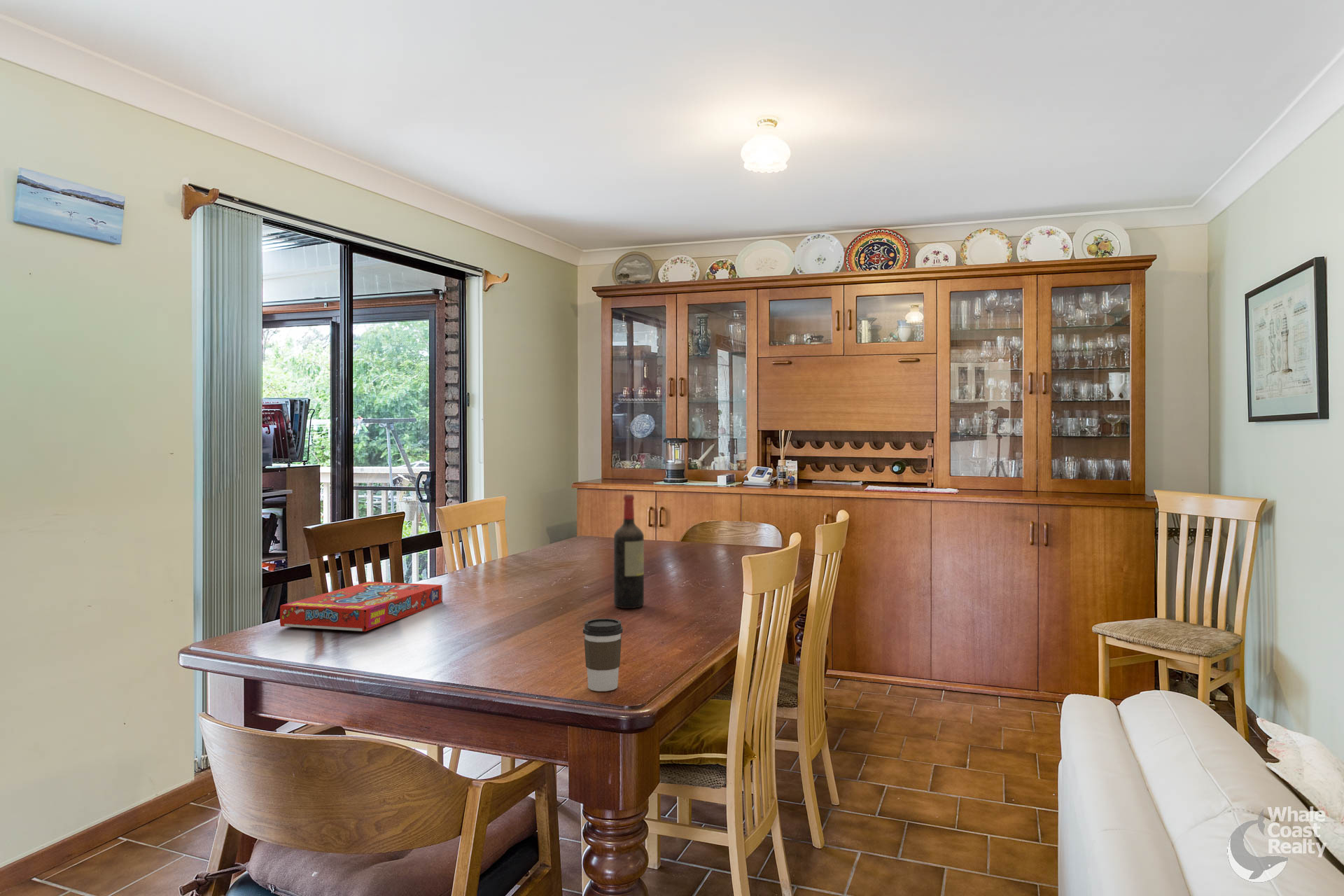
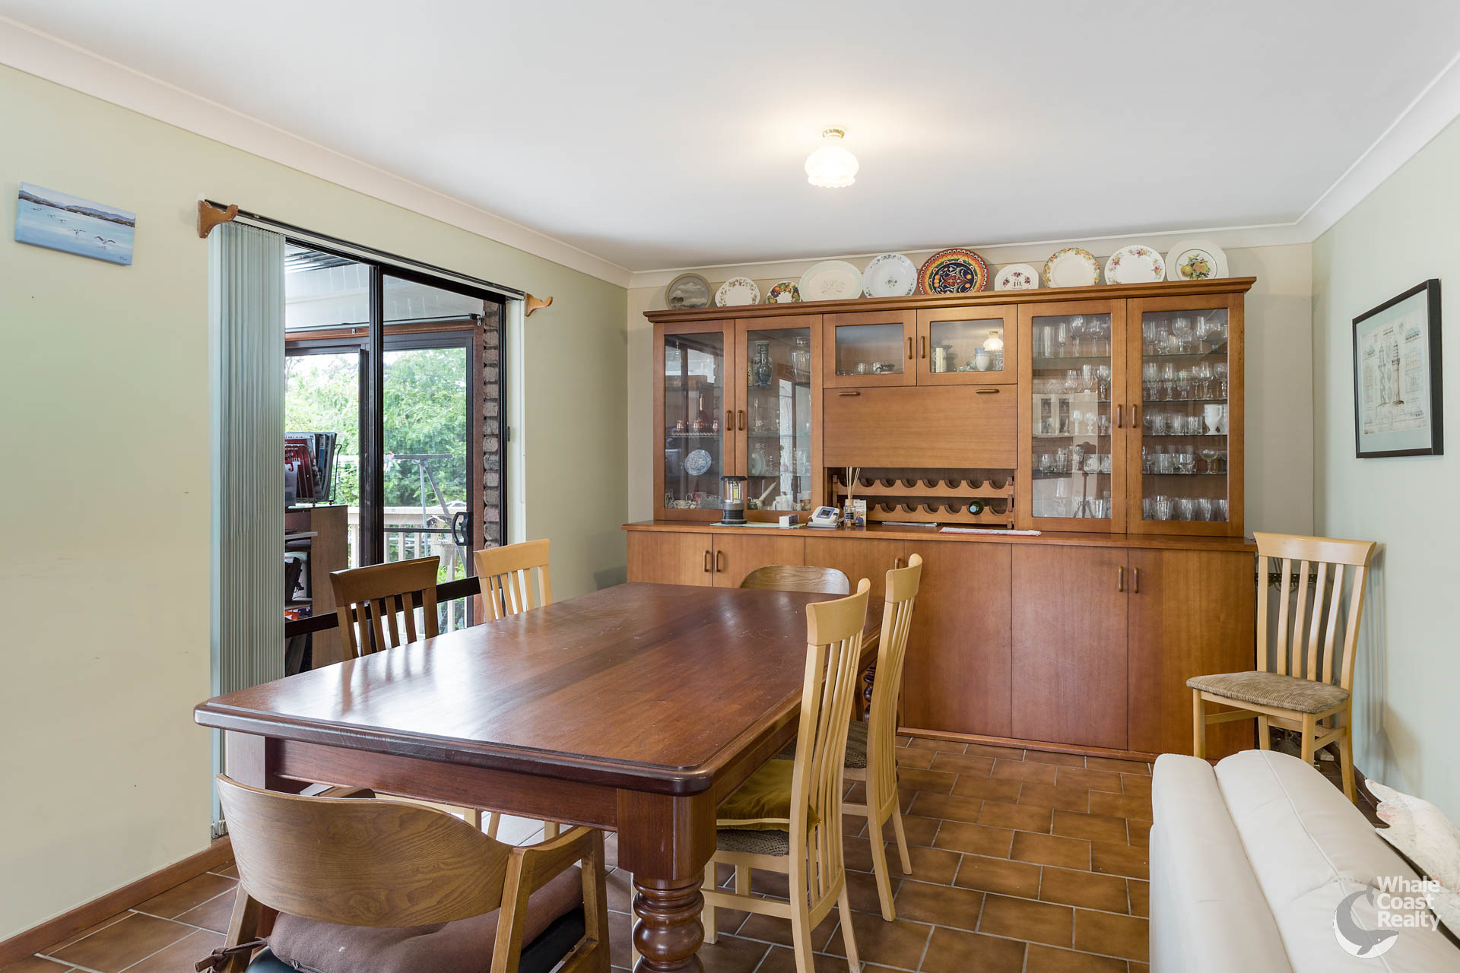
- wine bottle [613,493,645,609]
- coffee cup [582,618,624,692]
- snack box [279,581,443,632]
